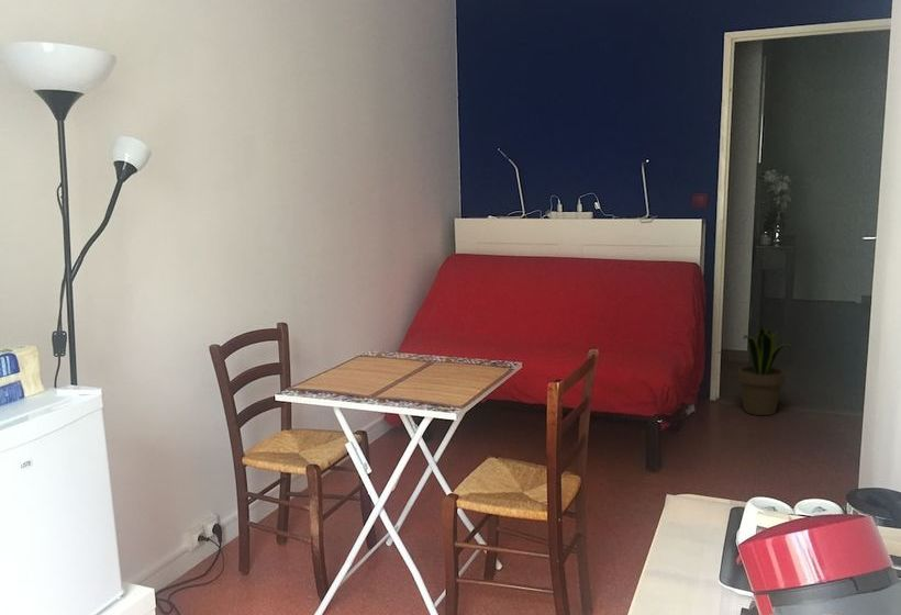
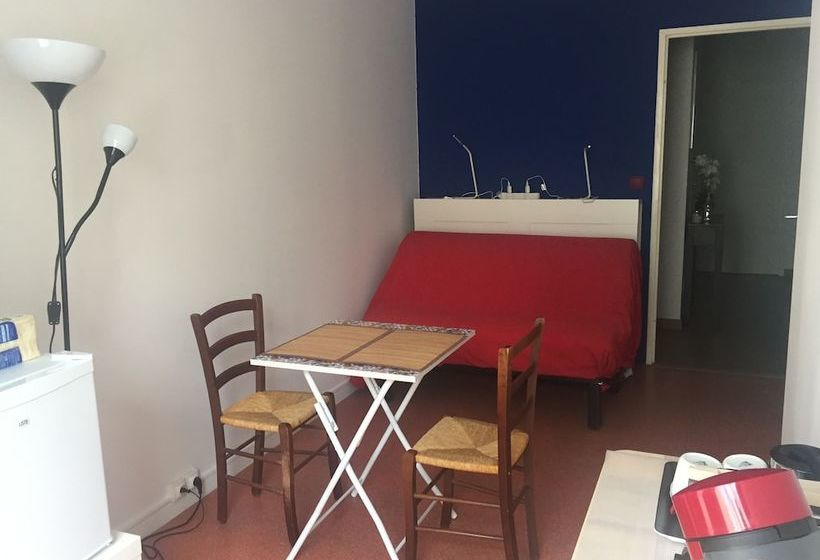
- potted plant [737,326,792,416]
